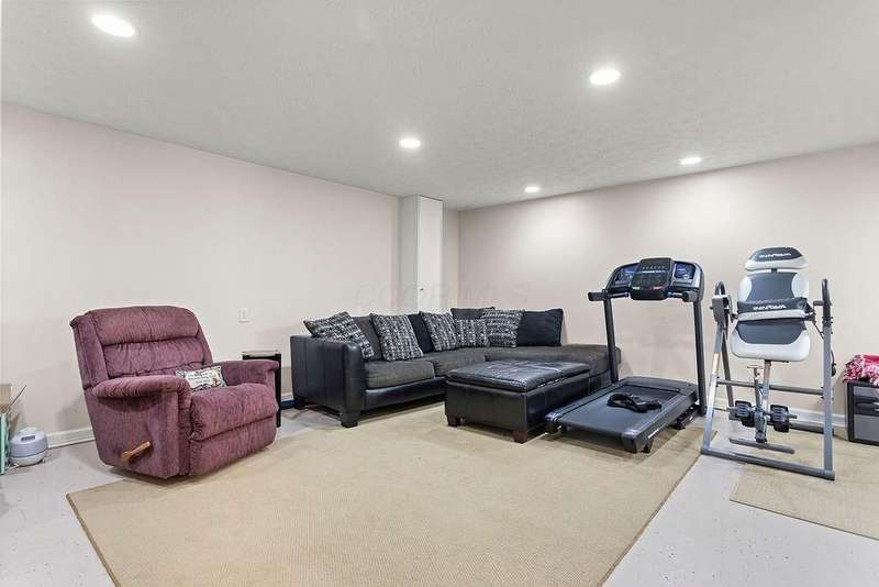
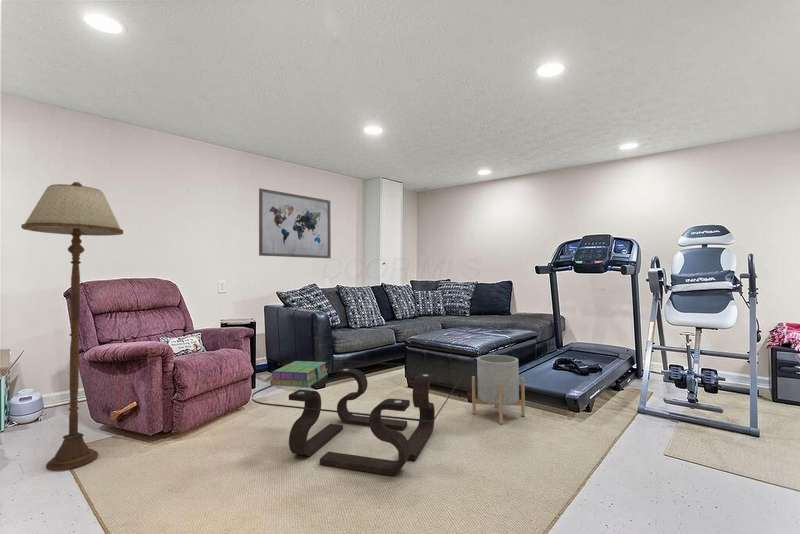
+ wall art [258,187,332,259]
+ coffee table [251,359,464,476]
+ planter [471,354,526,425]
+ stack of books [269,360,329,388]
+ floor lamp [20,181,124,472]
